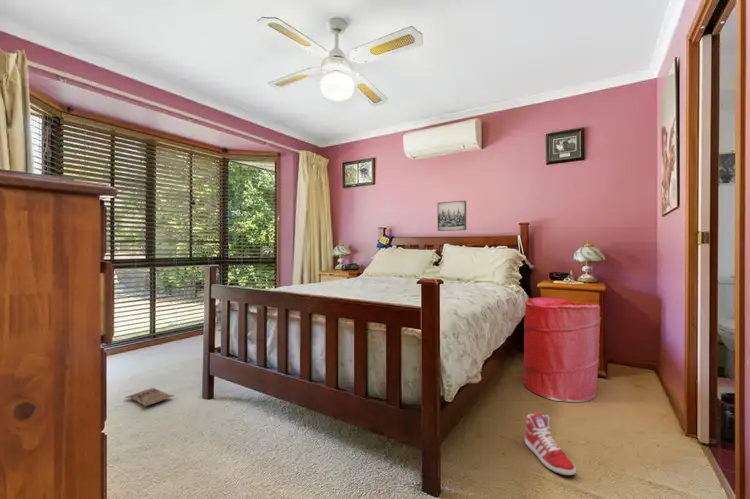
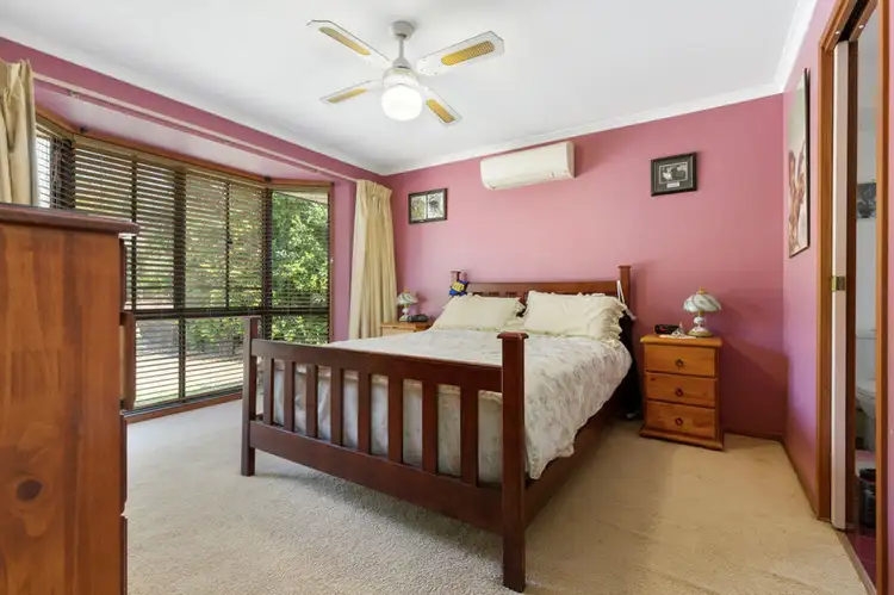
- laundry hamper [523,296,601,403]
- sneaker [524,412,577,476]
- bag [123,387,175,408]
- wall art [437,199,467,232]
